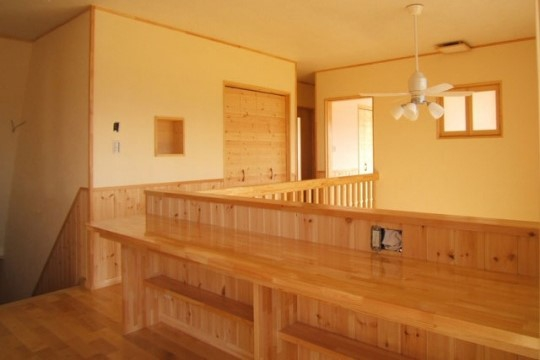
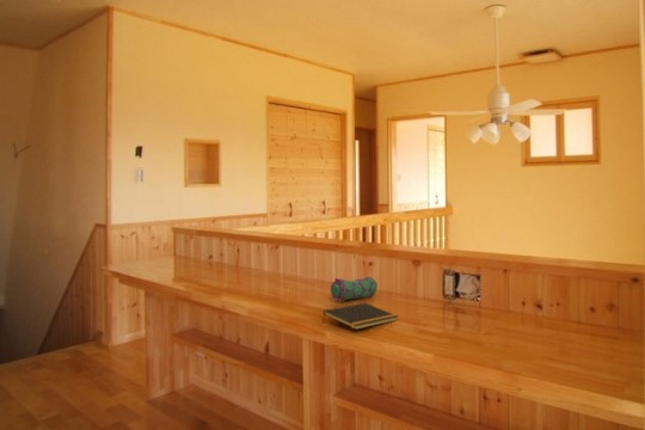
+ notepad [321,302,399,331]
+ pencil case [330,275,379,302]
